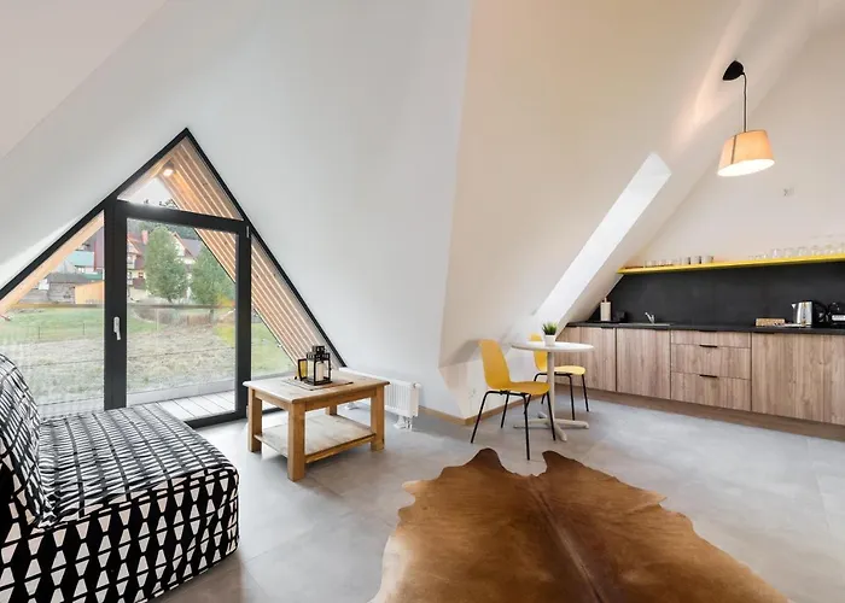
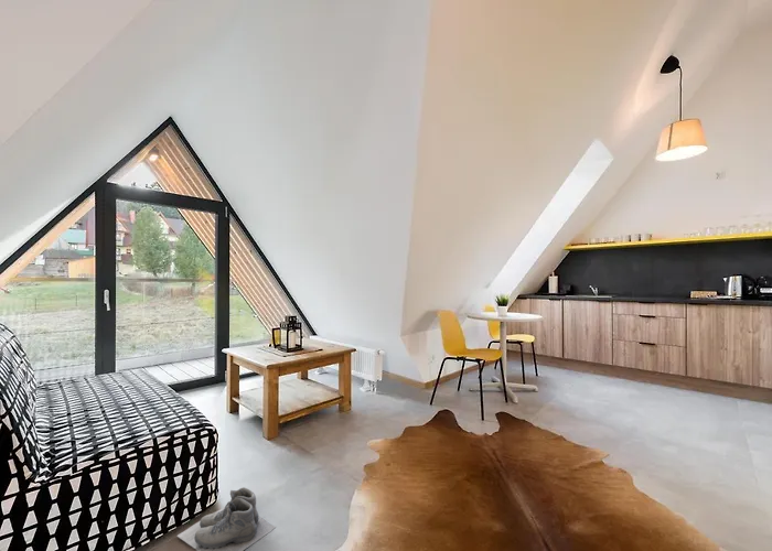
+ boots [176,486,277,551]
